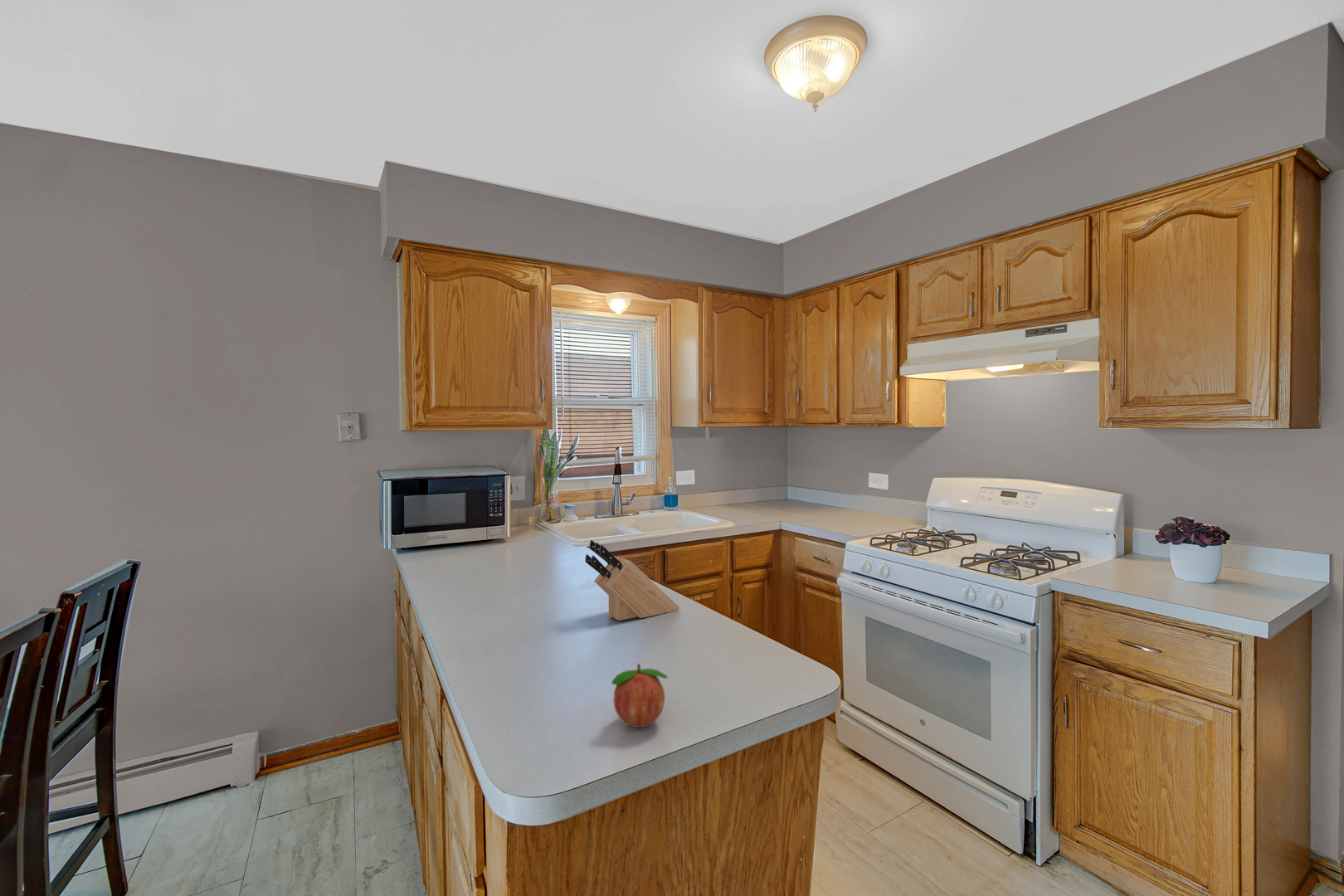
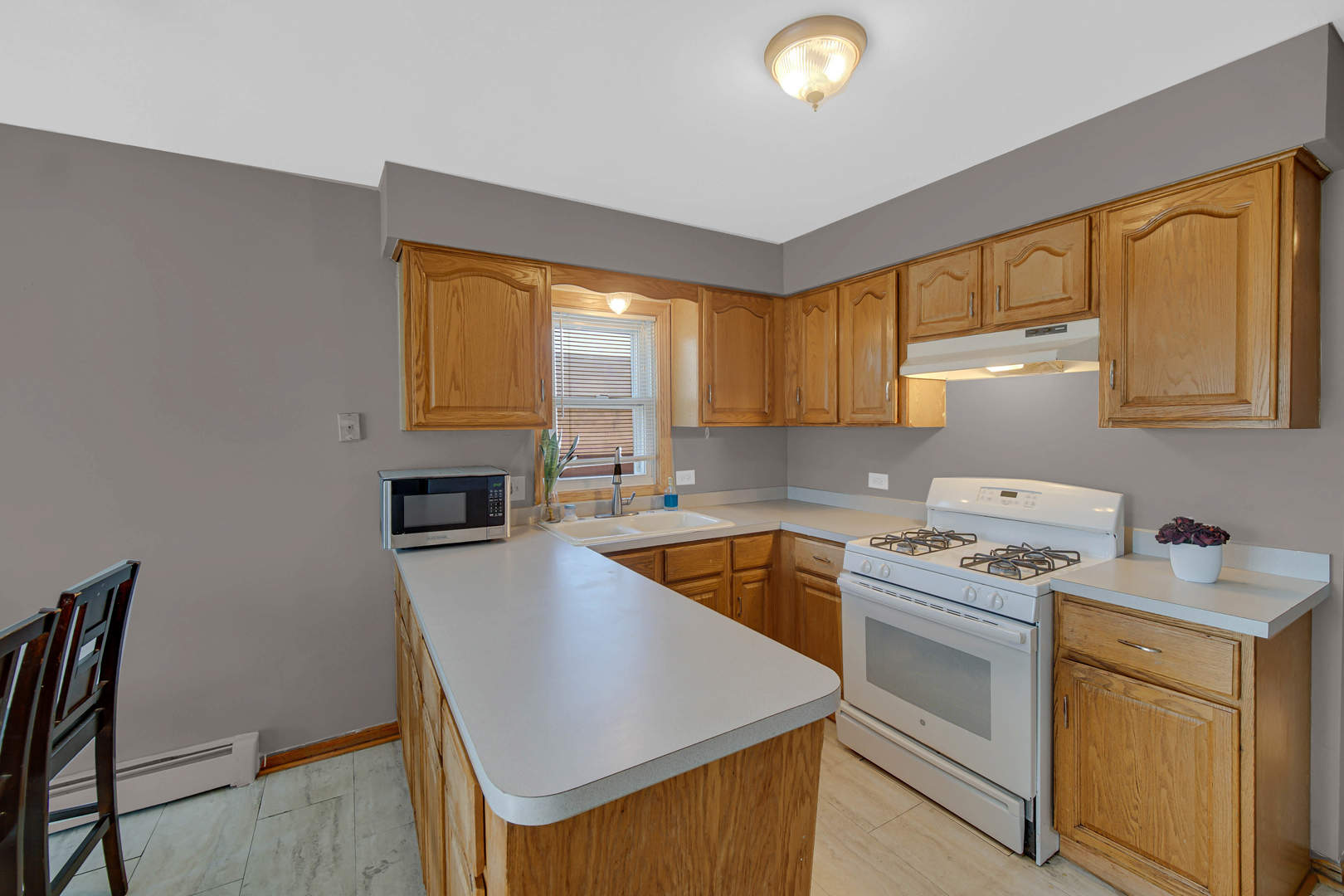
- fruit [611,663,669,728]
- knife block [584,539,680,621]
